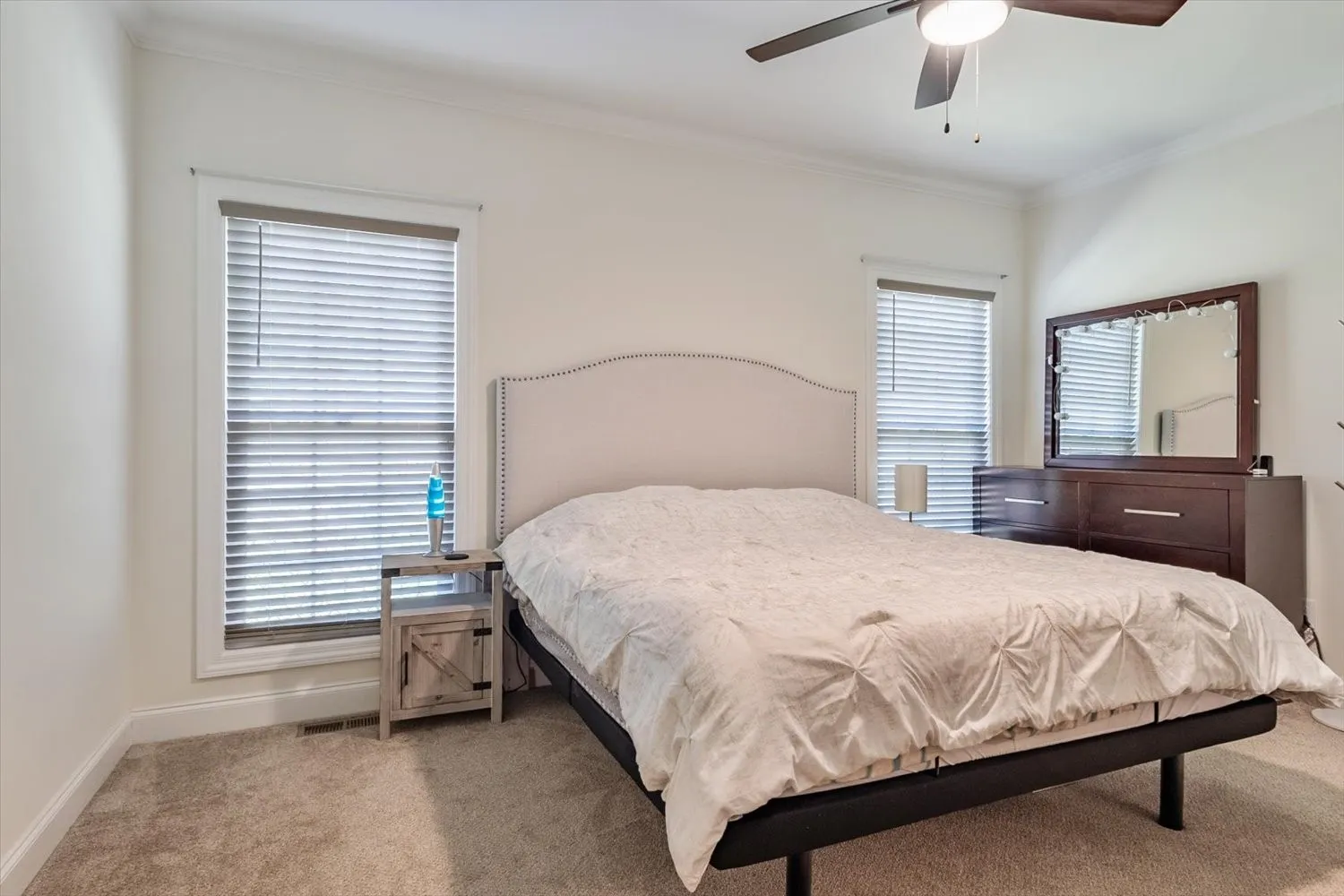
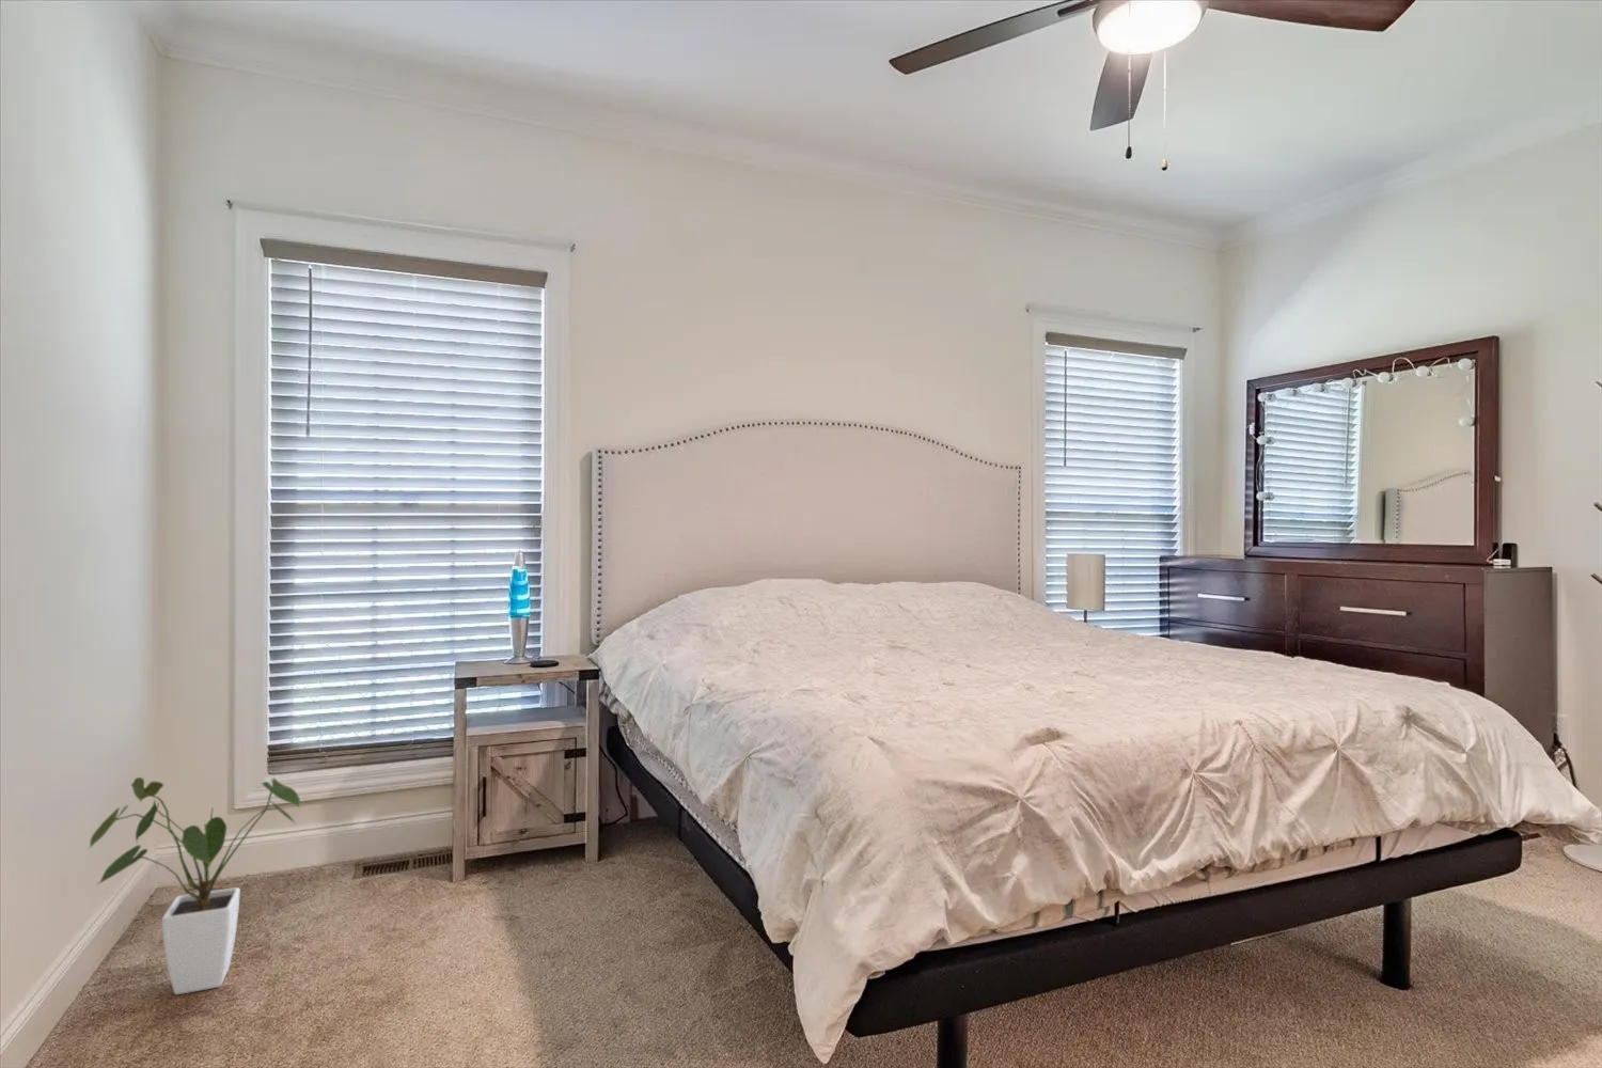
+ house plant [87,776,302,995]
